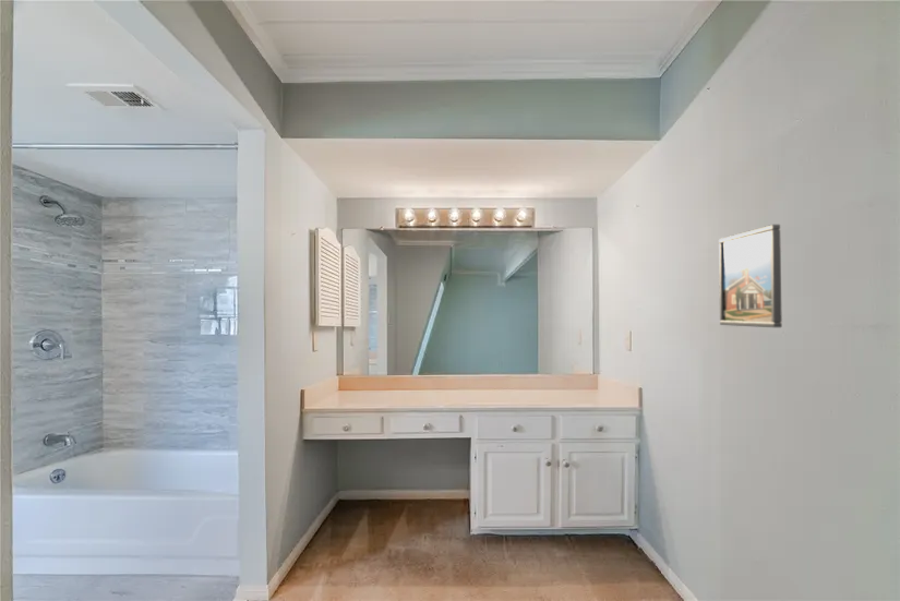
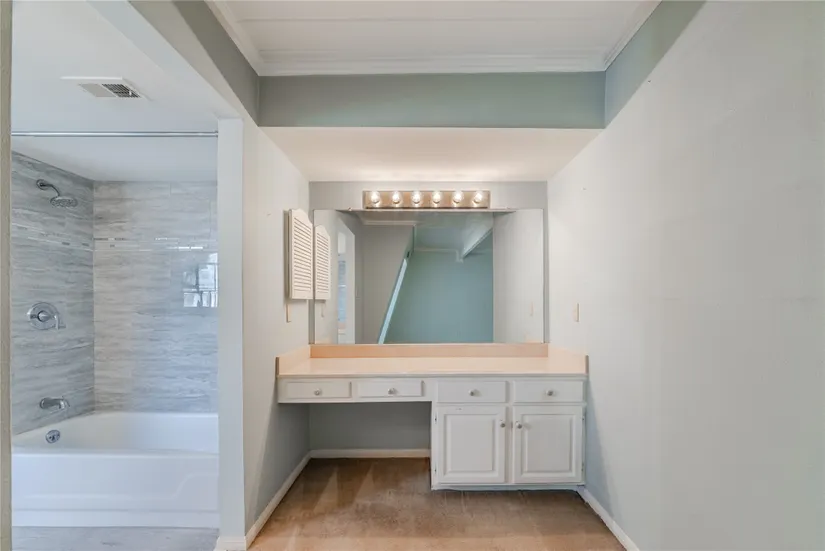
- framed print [718,224,783,328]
